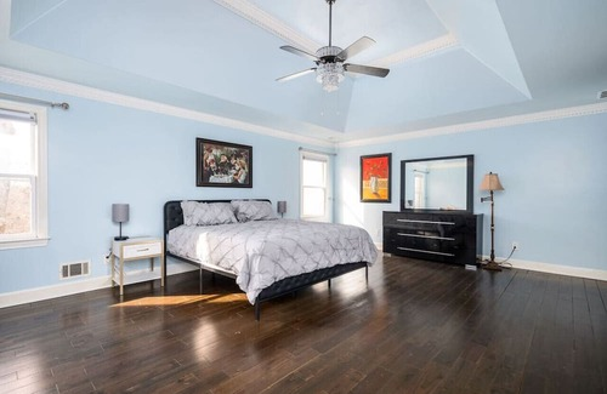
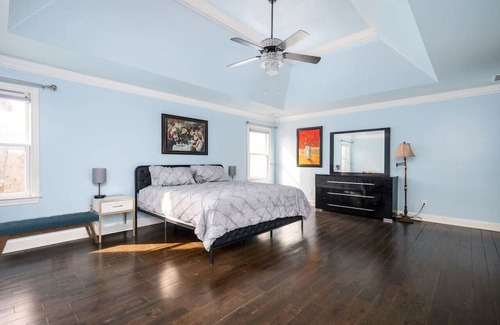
+ bench [0,211,100,258]
